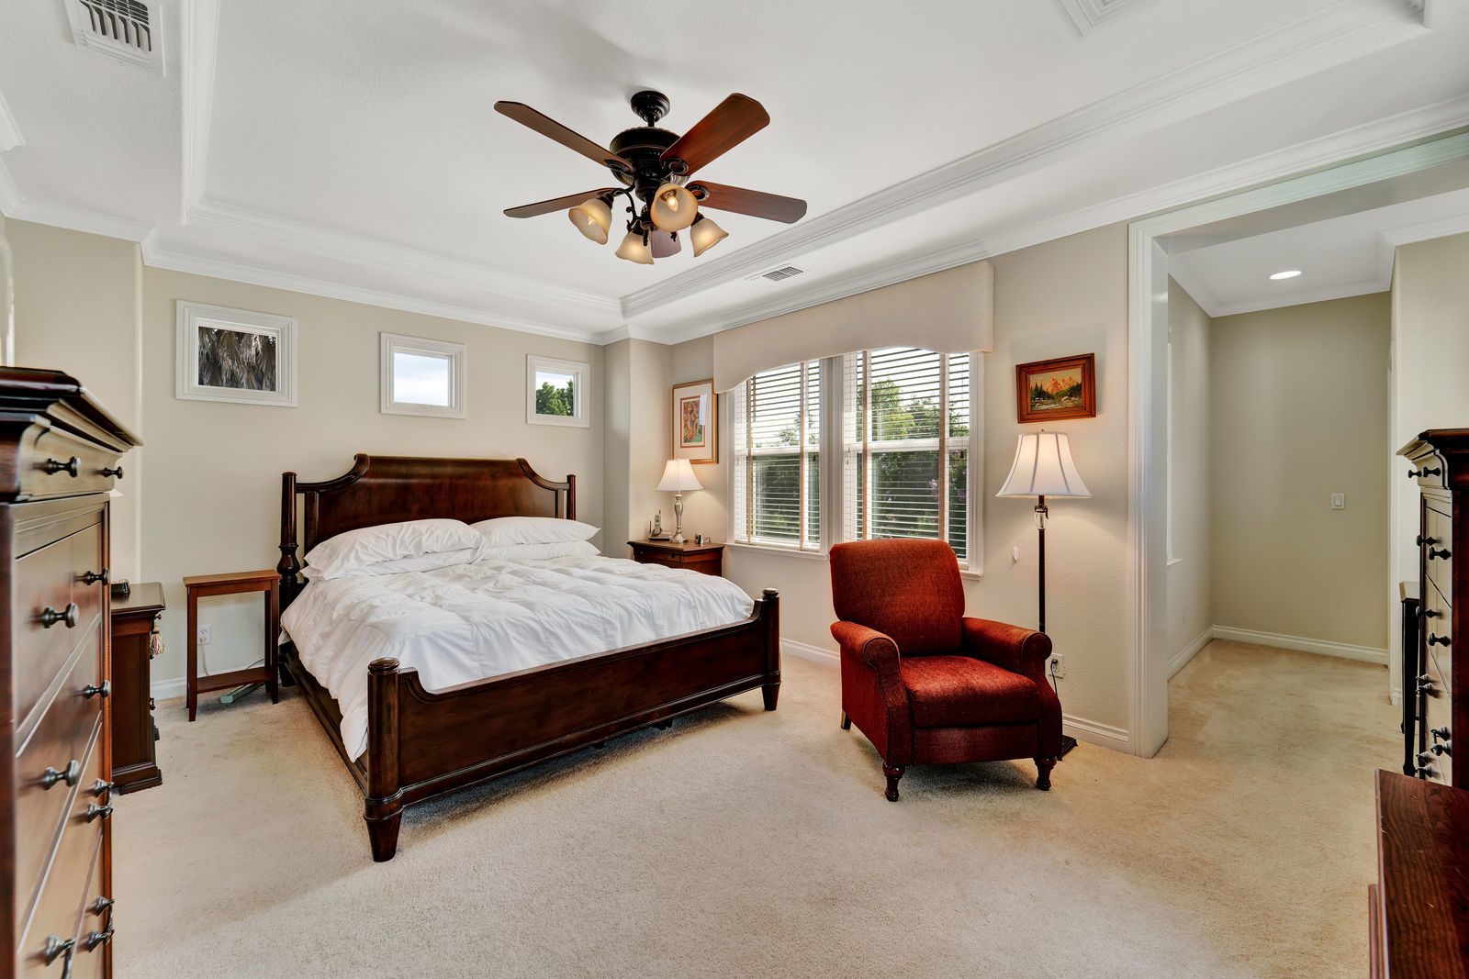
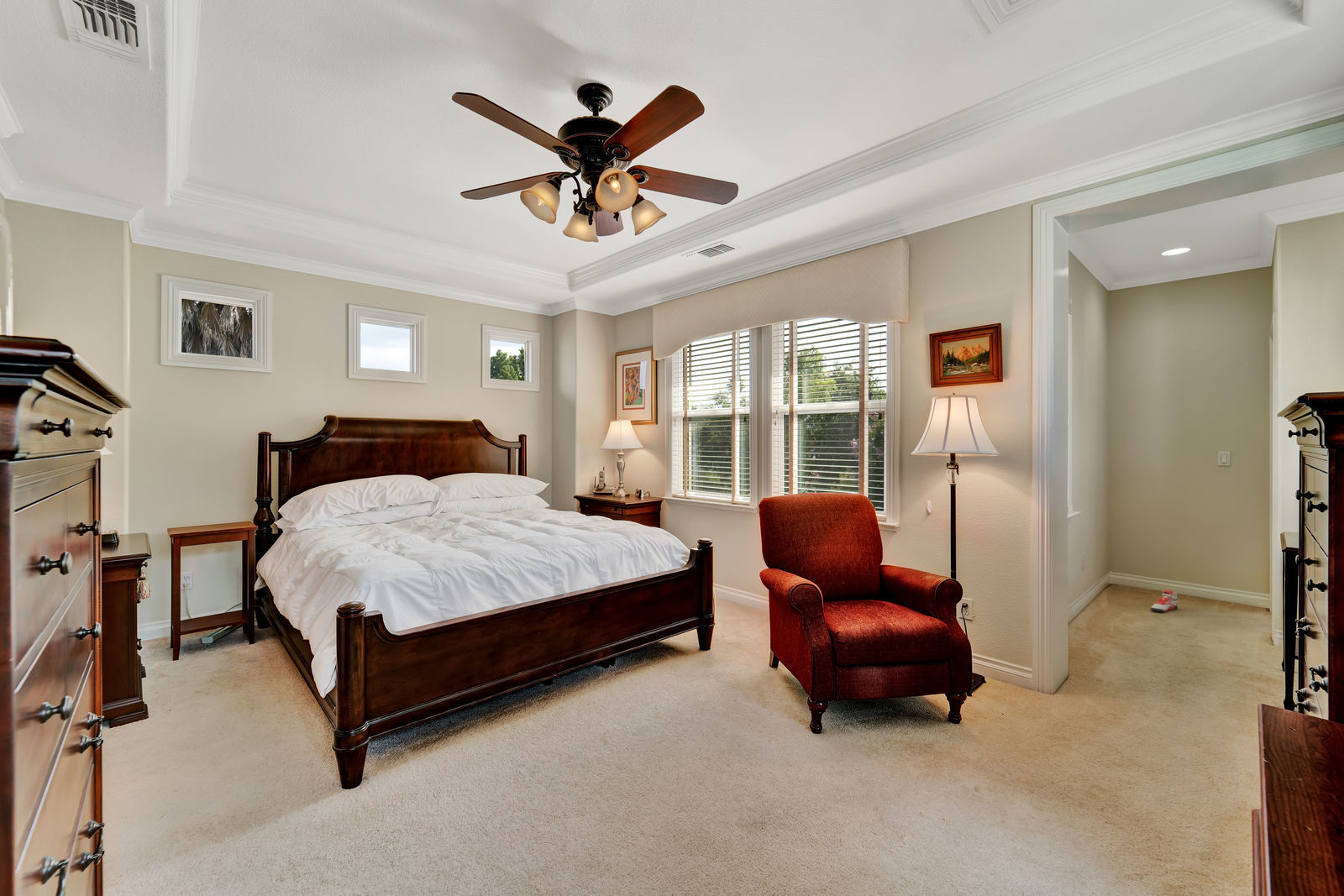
+ sneaker [1150,589,1179,613]
